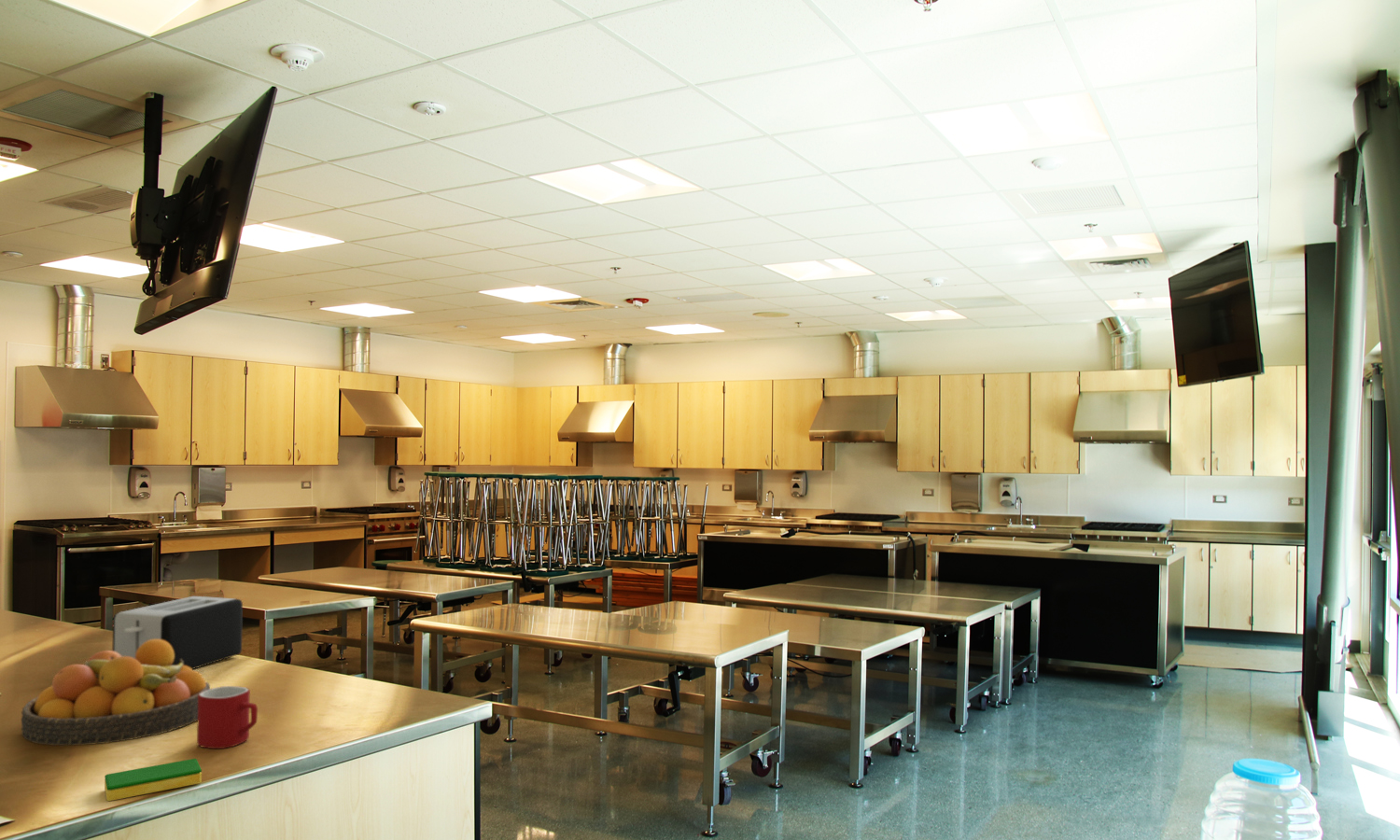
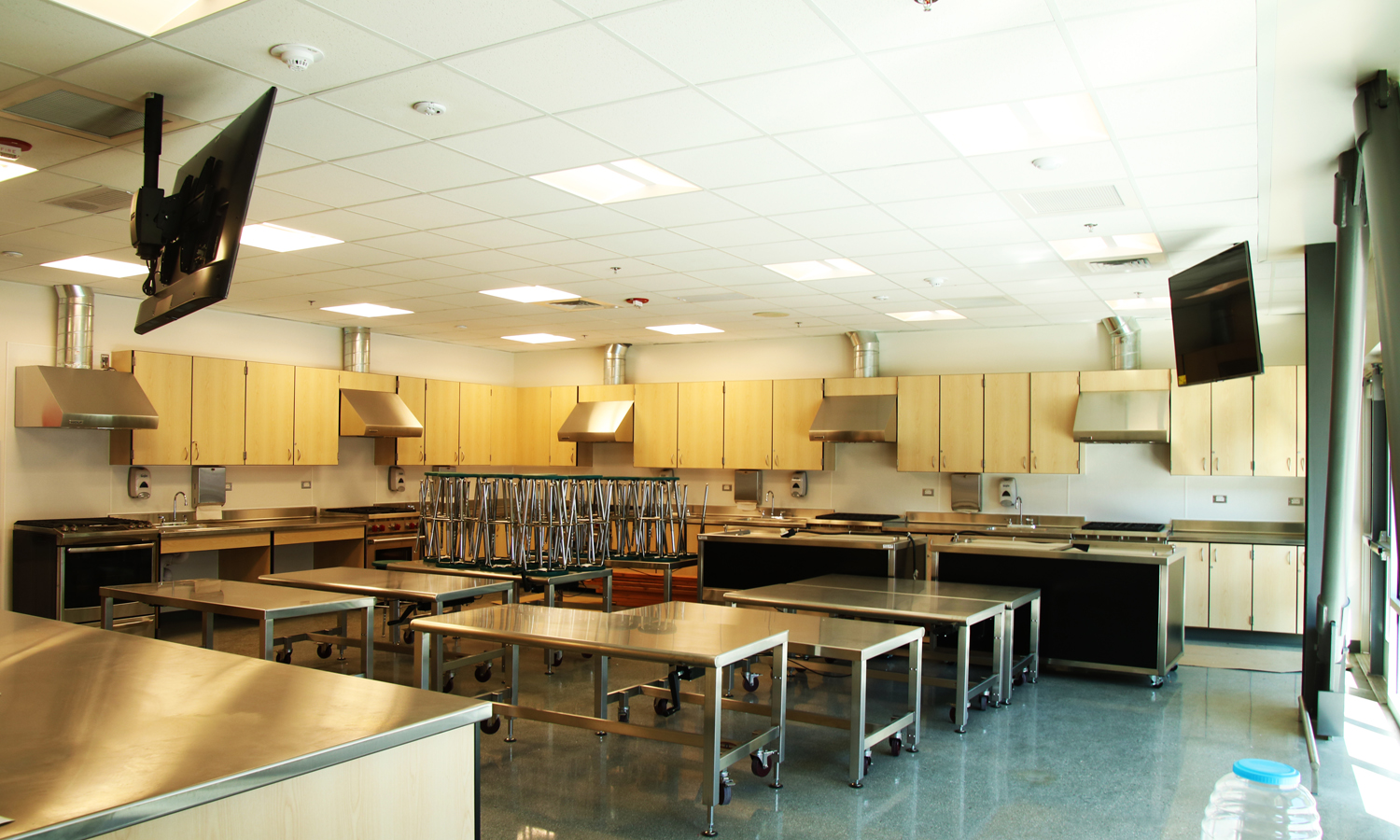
- mug [196,685,259,749]
- toaster [111,595,244,670]
- fruit bowl [21,639,211,747]
- dish sponge [104,758,203,802]
